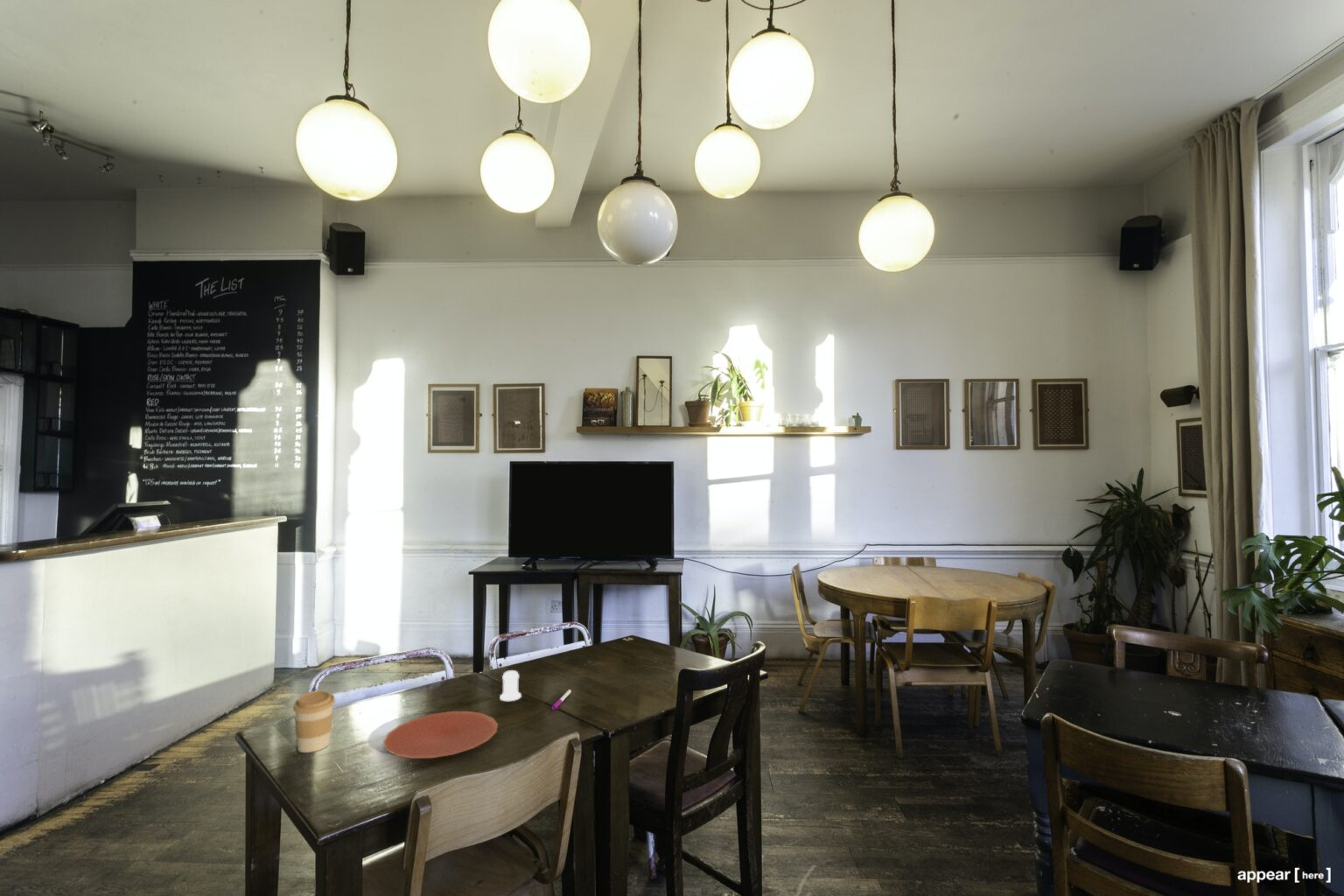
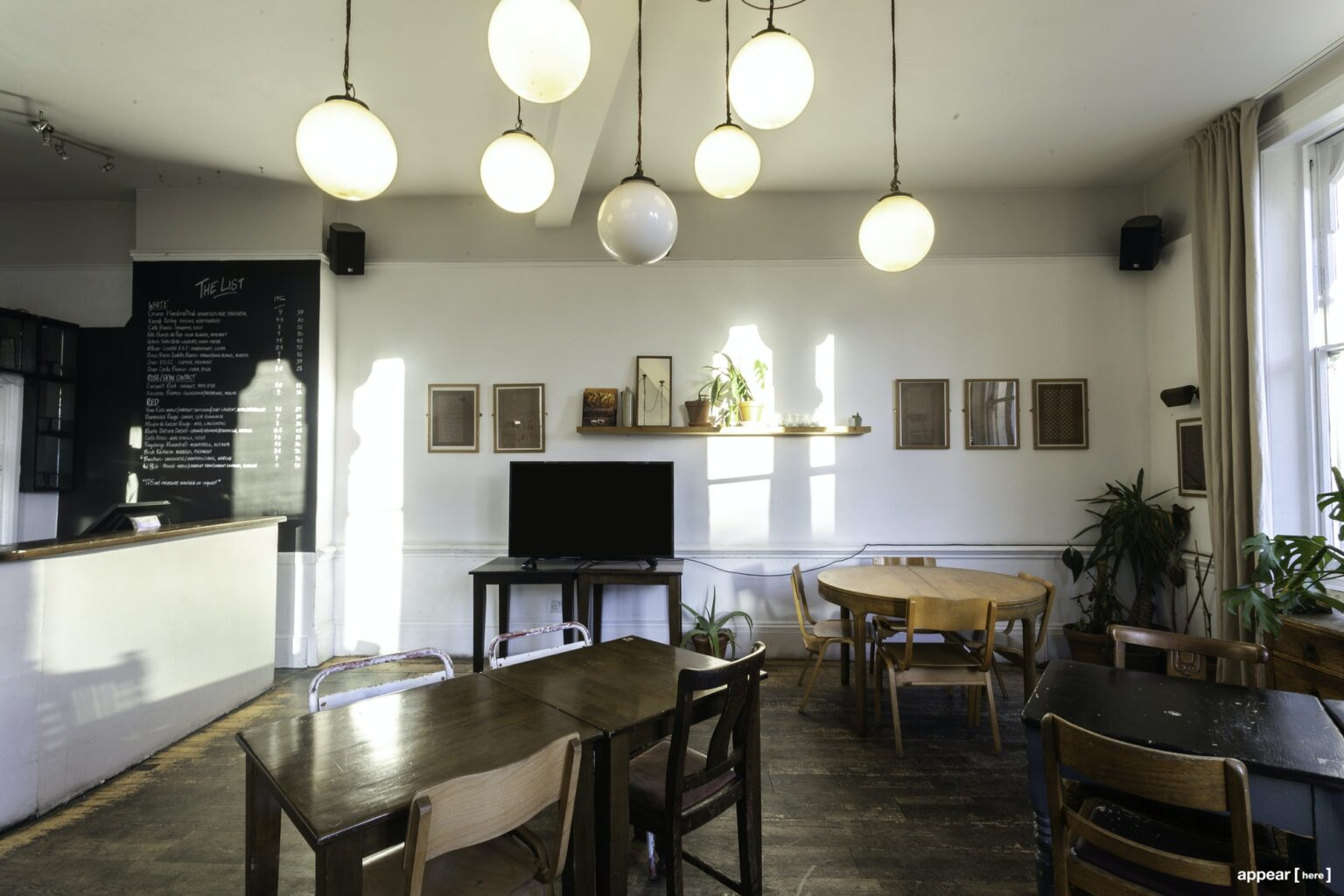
- salt shaker [499,669,522,702]
- coffee cup [292,690,336,753]
- pen [551,689,572,711]
- plate [382,711,499,760]
